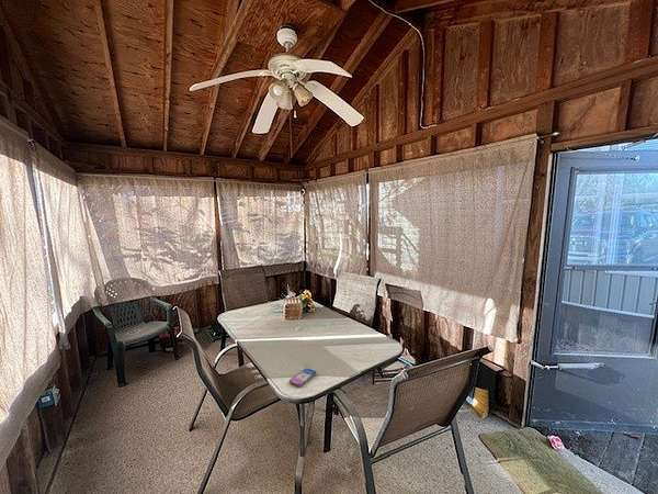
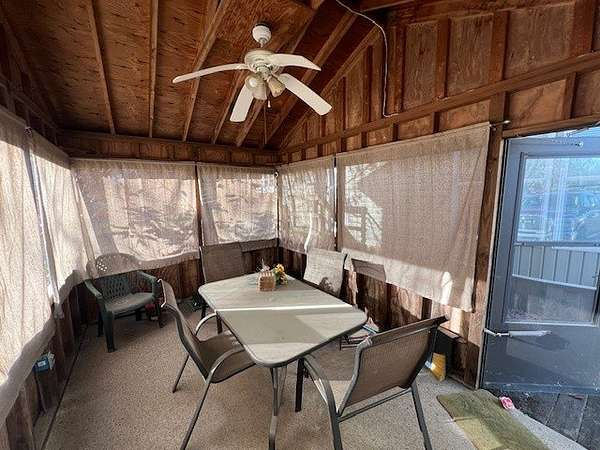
- smartphone [288,368,318,388]
